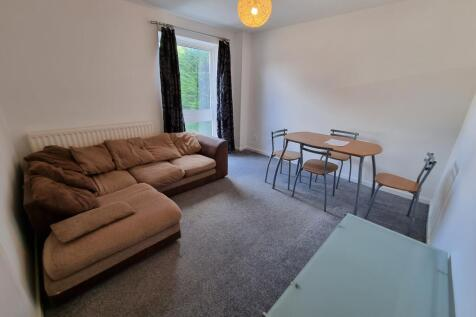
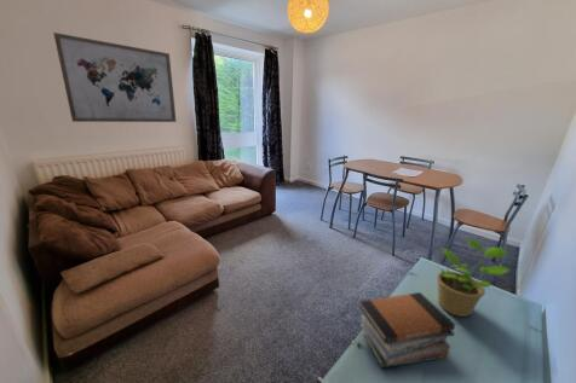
+ potted plant [434,237,512,318]
+ book stack [358,291,456,369]
+ wall art [52,31,178,123]
